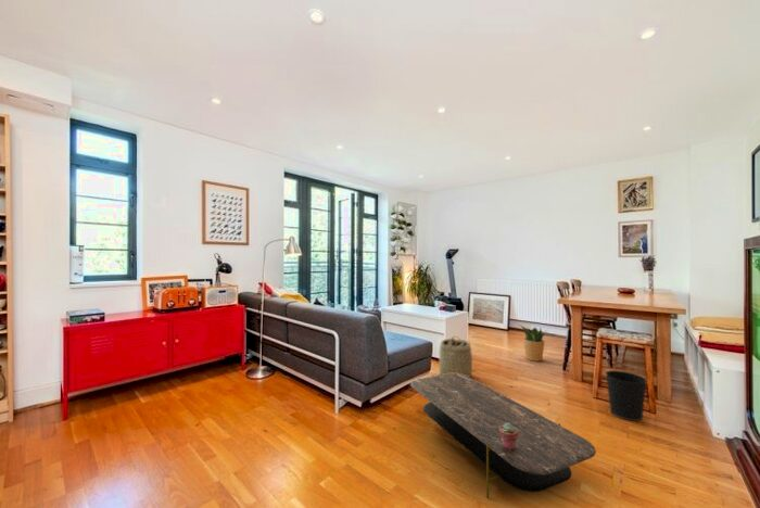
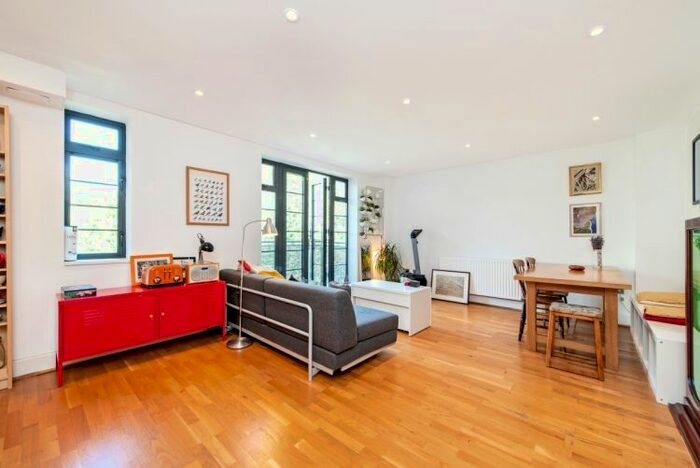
- coffee table [409,373,597,499]
- potted succulent [499,423,518,449]
- wastebasket [605,369,648,422]
- basket [438,335,473,378]
- potted plant [518,323,549,363]
